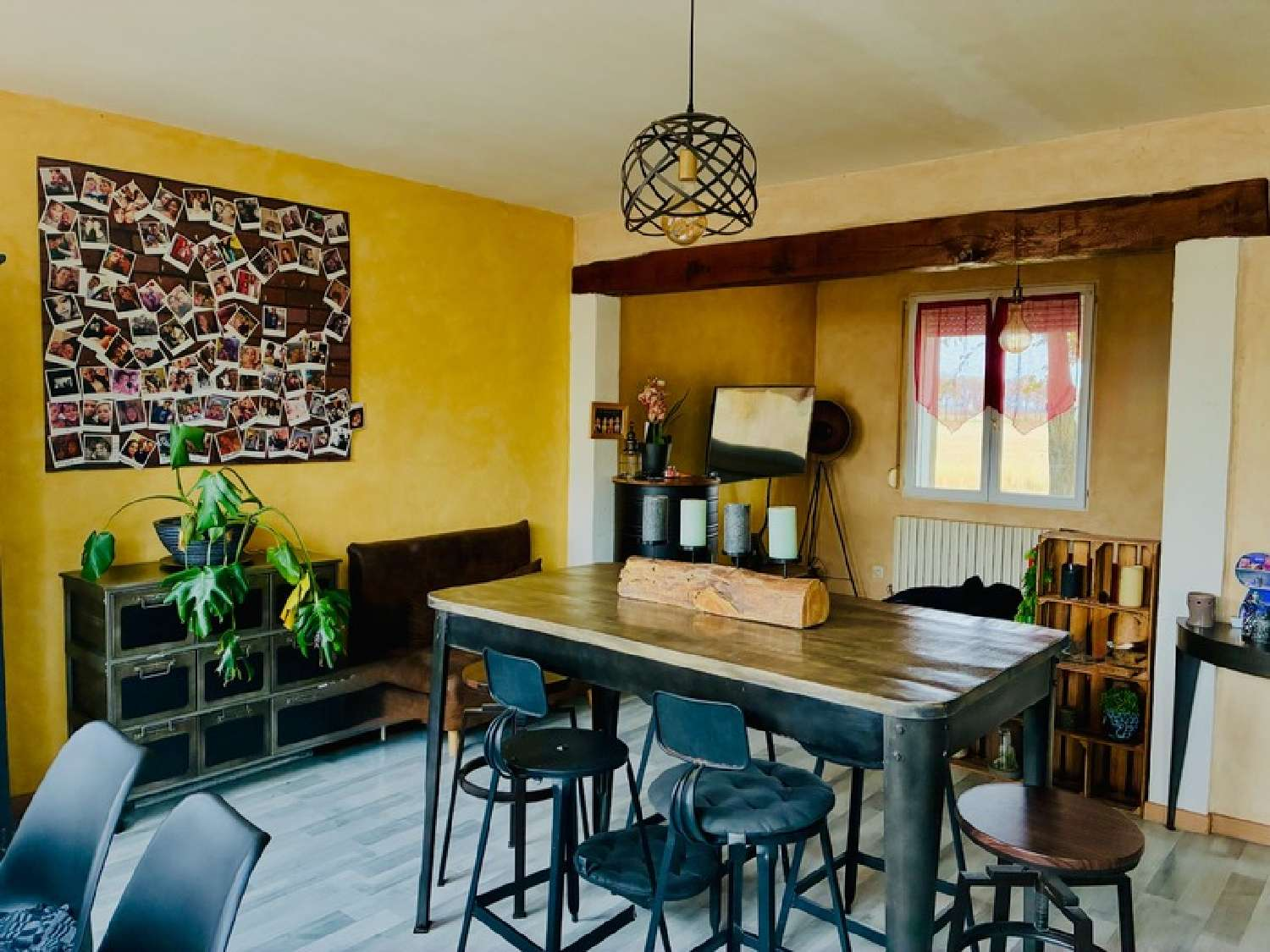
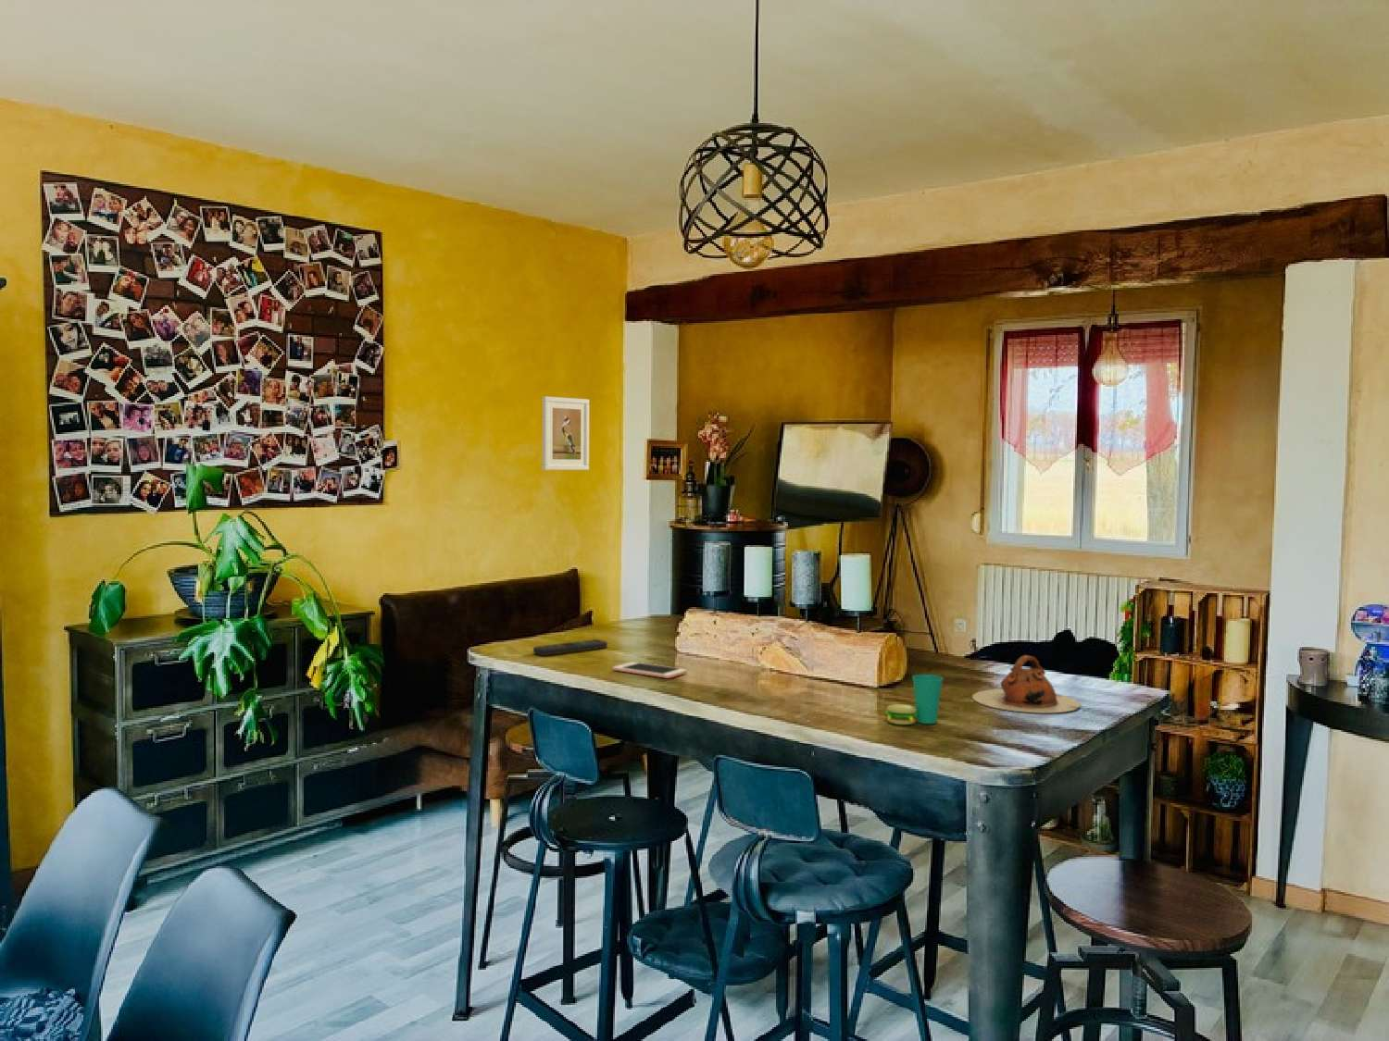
+ cell phone [612,660,688,679]
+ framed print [541,395,590,471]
+ cup [885,674,945,725]
+ remote control [533,639,608,656]
+ teapot [971,654,1082,714]
